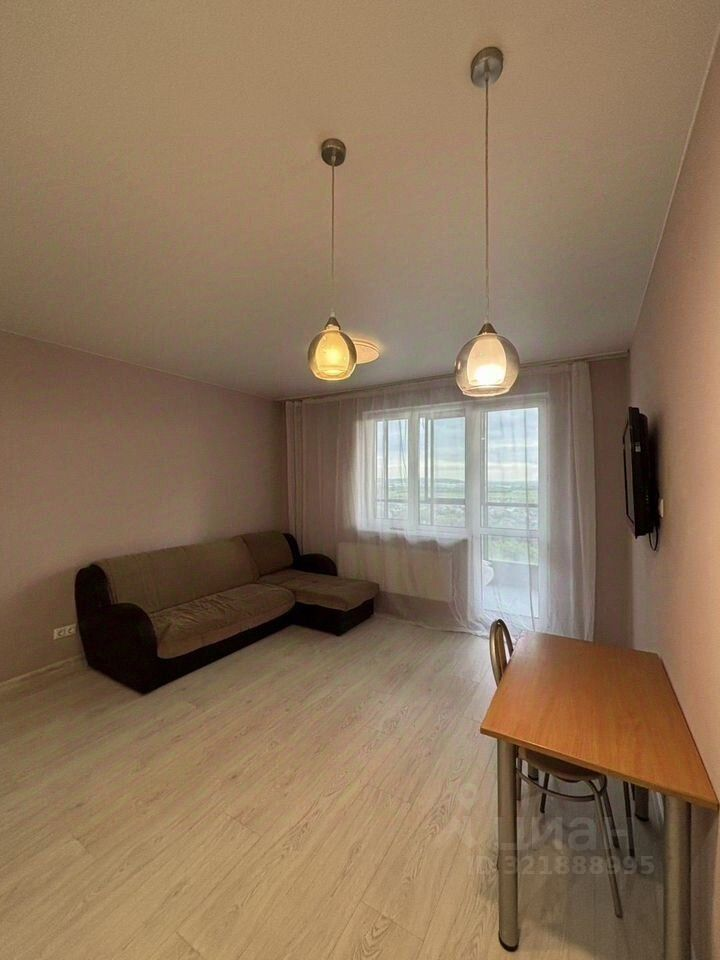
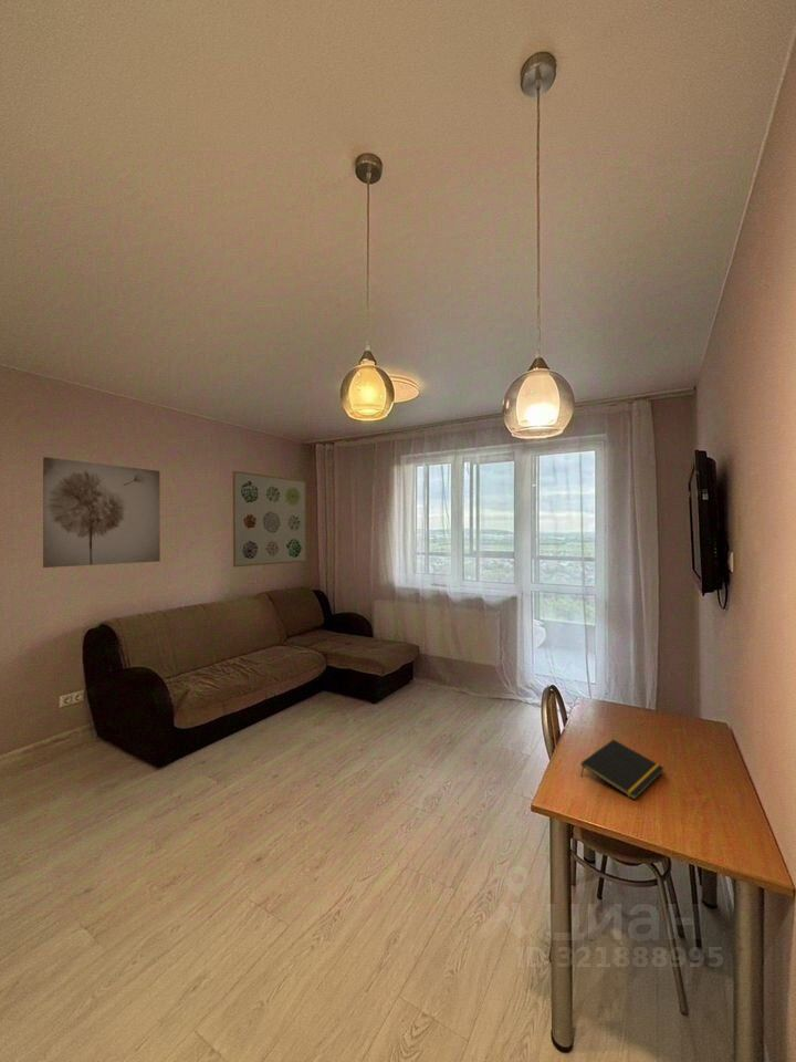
+ wall art [232,470,307,569]
+ notepad [580,738,664,801]
+ wall art [42,456,161,569]
